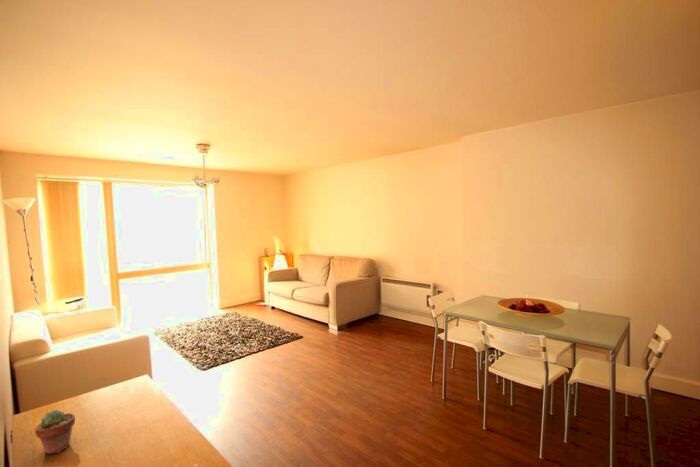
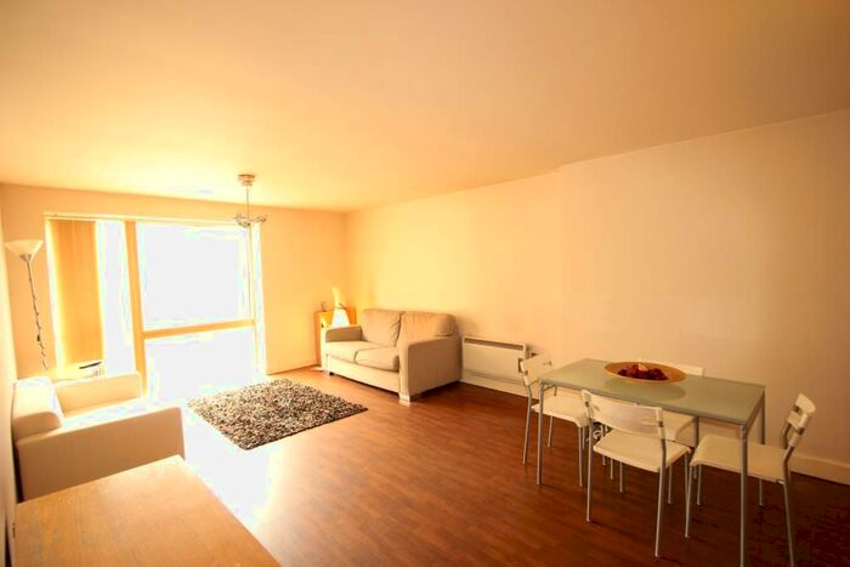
- potted succulent [34,409,76,455]
